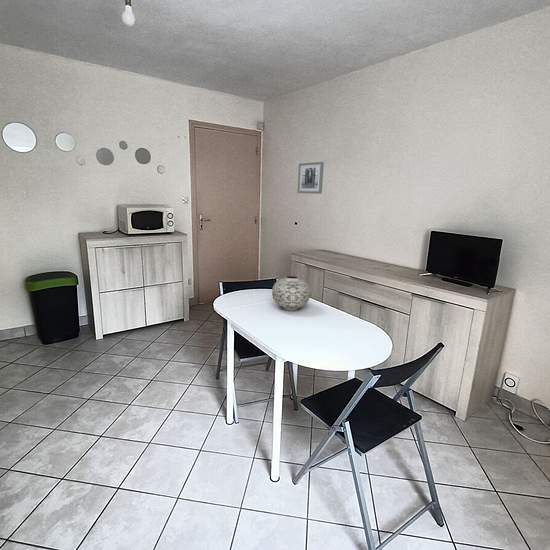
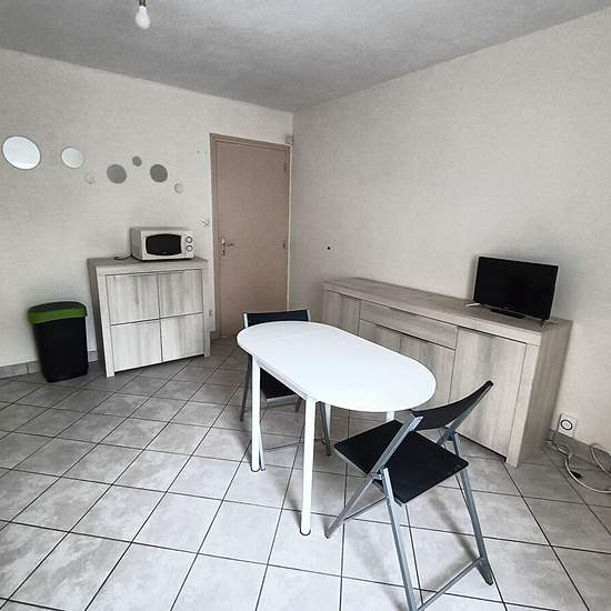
- wall art [297,161,325,195]
- vase [271,274,312,312]
